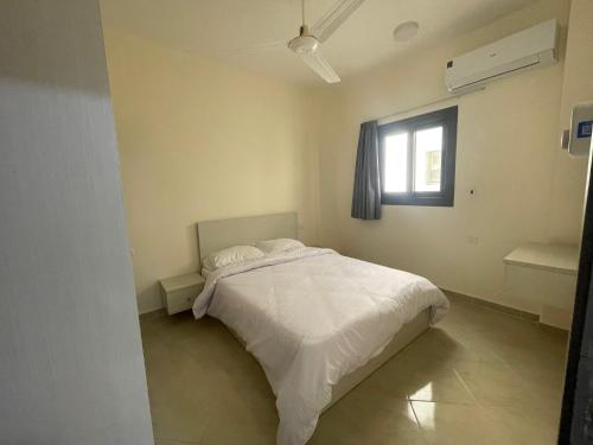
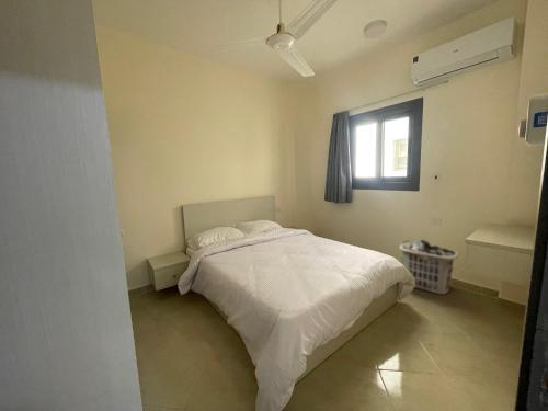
+ clothes hamper [398,239,459,296]
